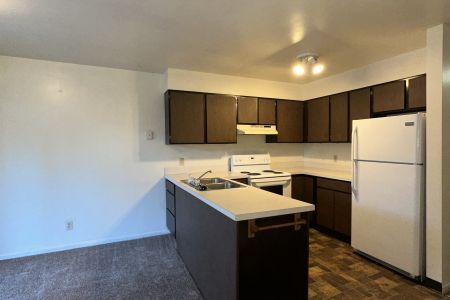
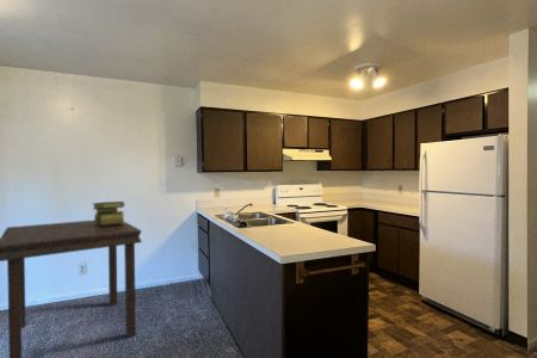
+ dining table [0,218,143,358]
+ stack of books [93,200,125,226]
